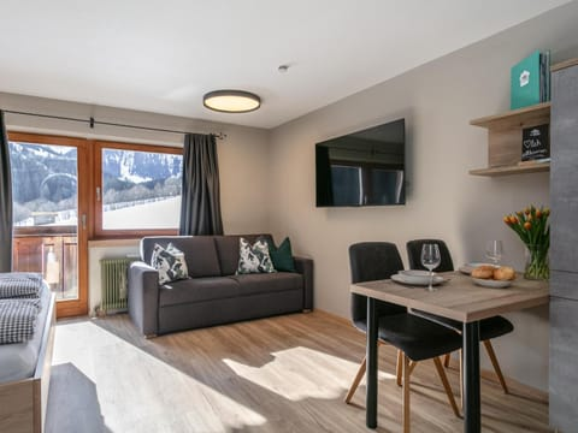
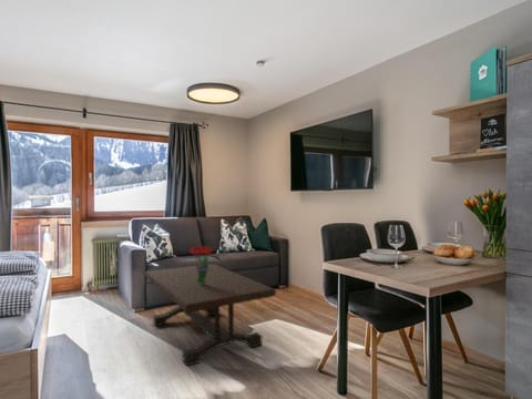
+ bouquet [188,245,214,285]
+ coffee table [144,263,277,367]
